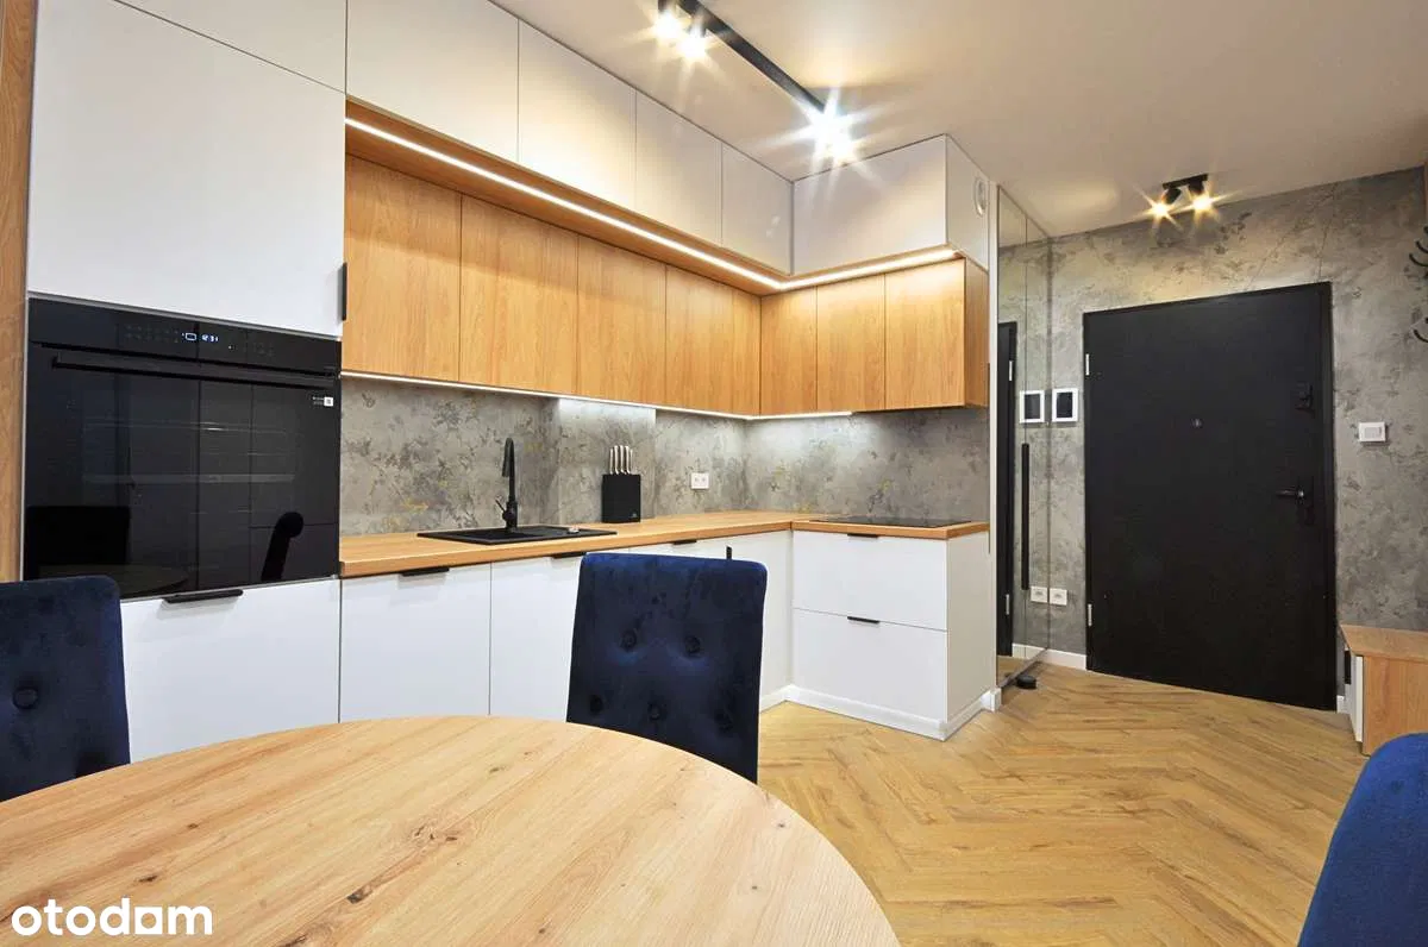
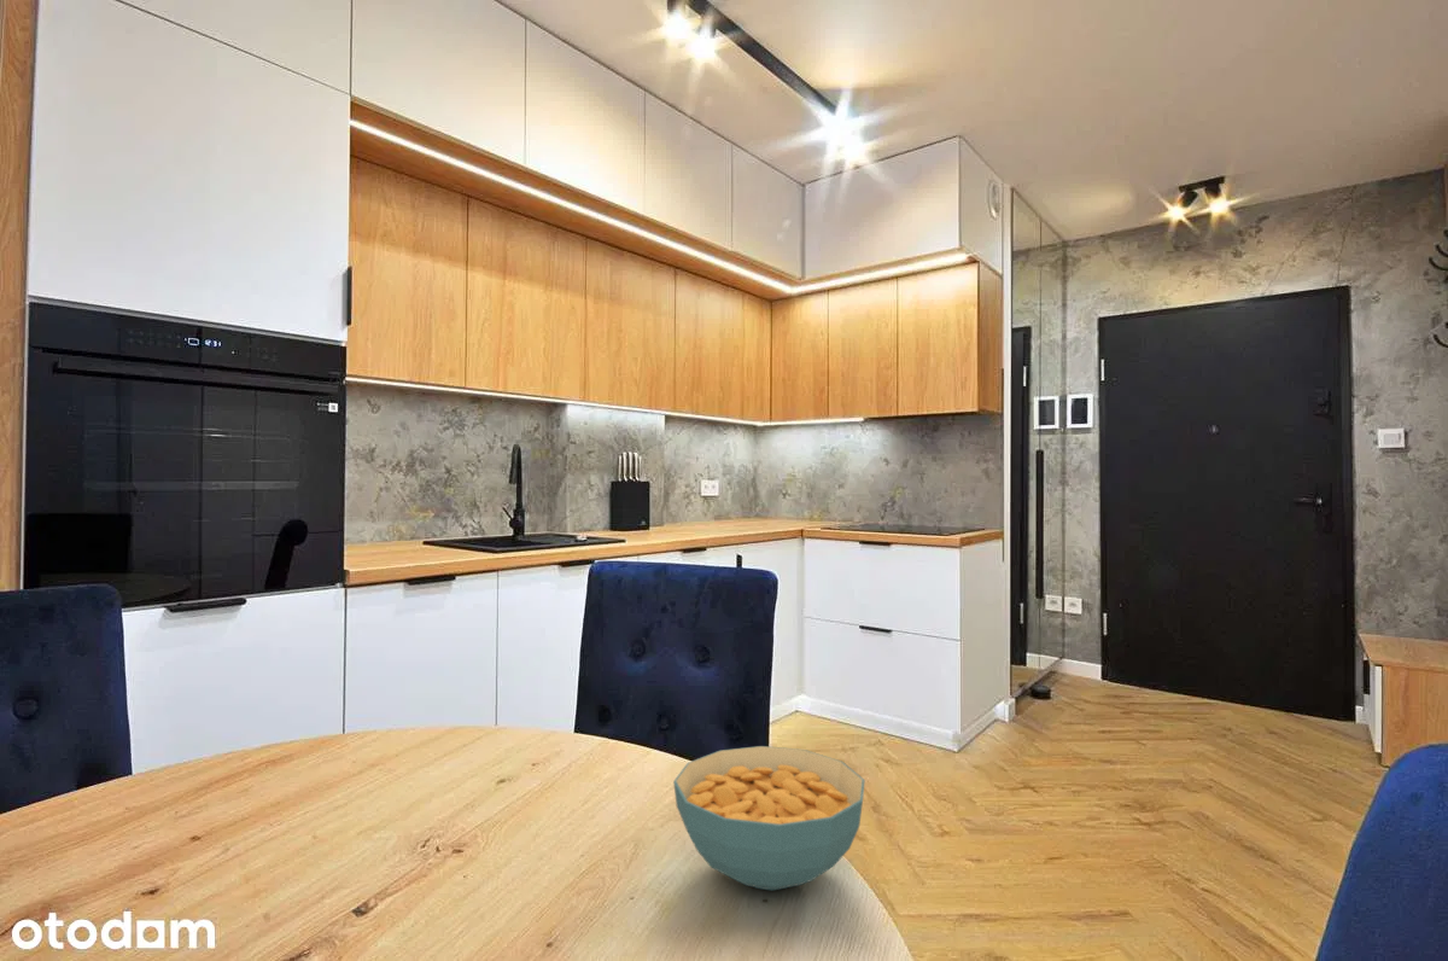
+ cereal bowl [672,745,866,891]
